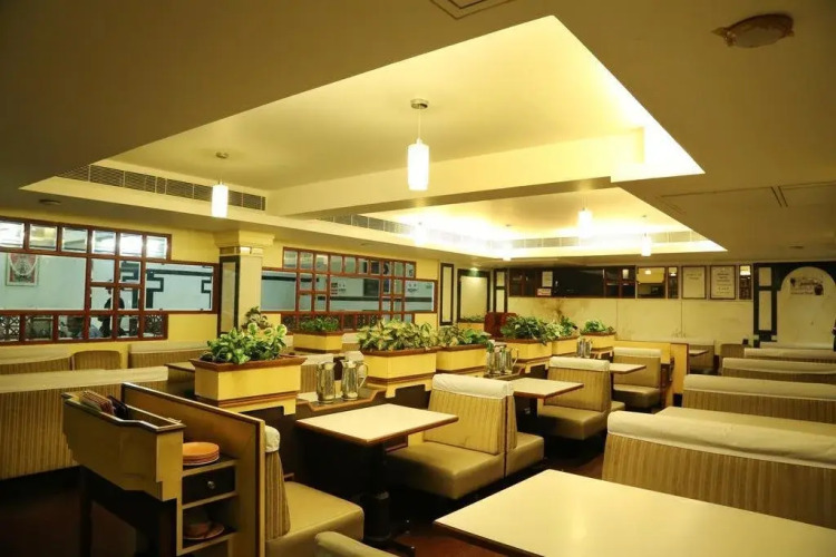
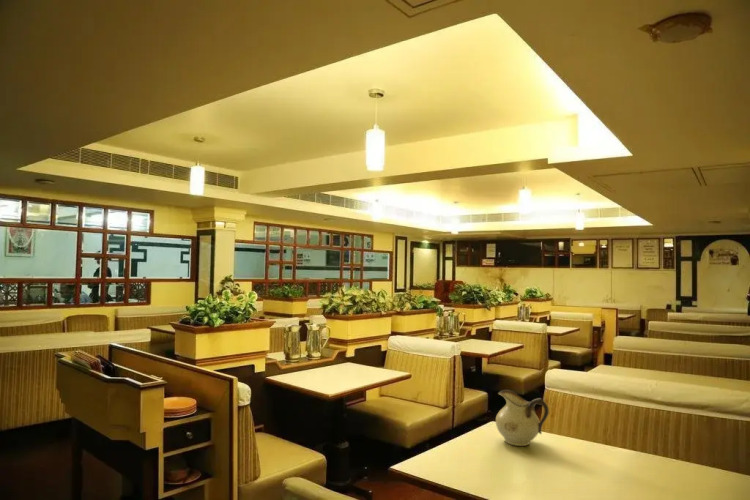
+ pitcher [495,389,550,447]
